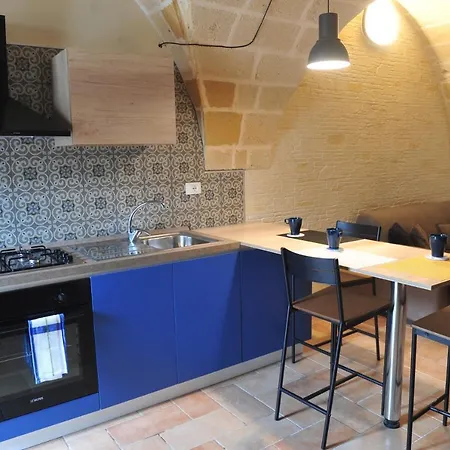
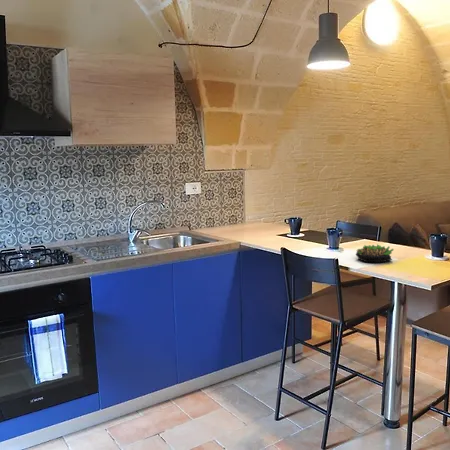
+ succulent plant [355,243,394,263]
